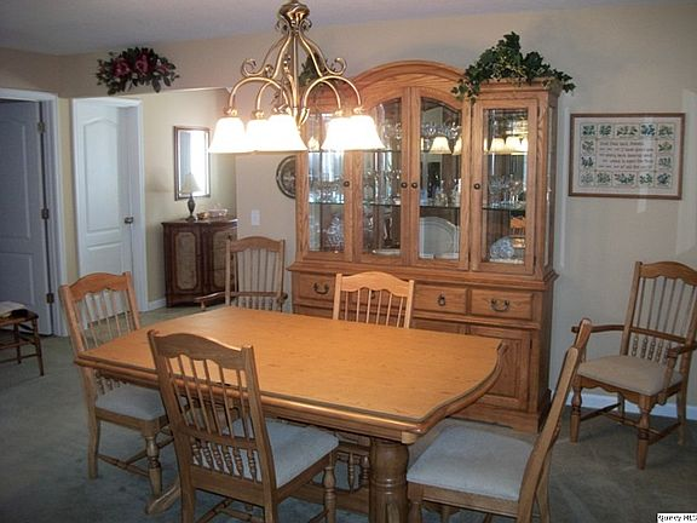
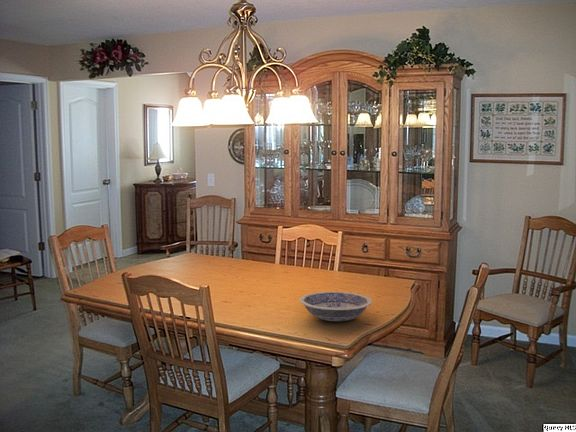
+ bowl [298,291,373,322]
